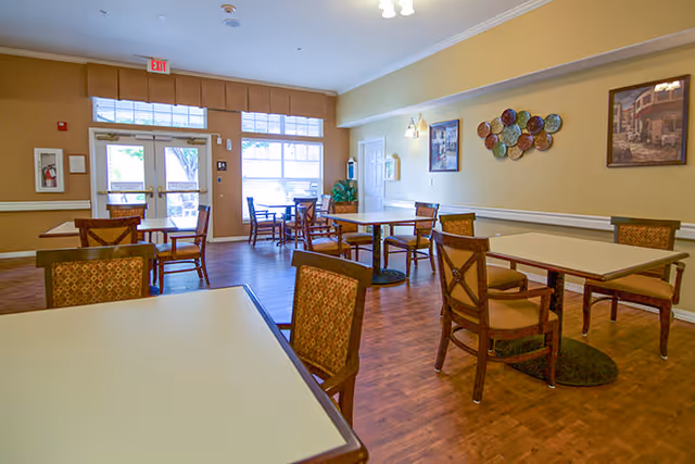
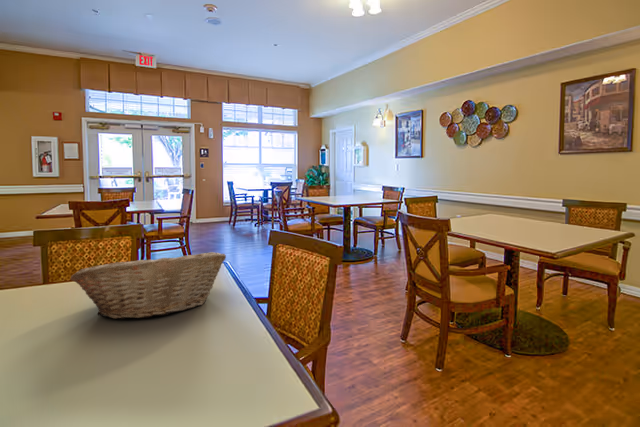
+ fruit basket [69,251,227,320]
